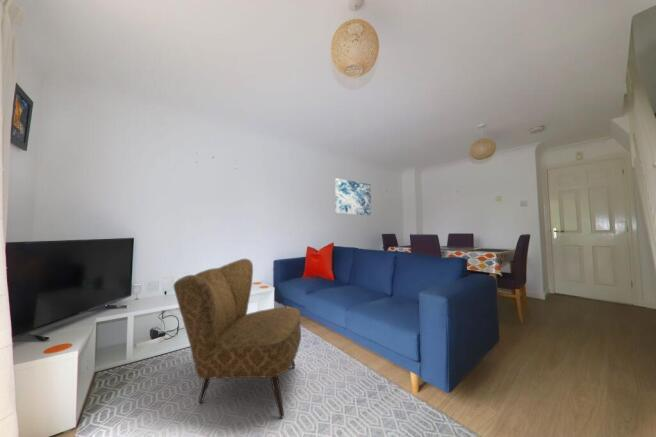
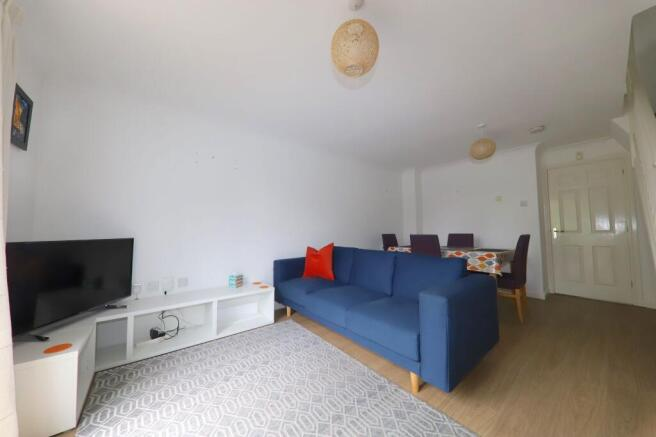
- wall art [334,177,372,216]
- armchair [173,258,302,419]
